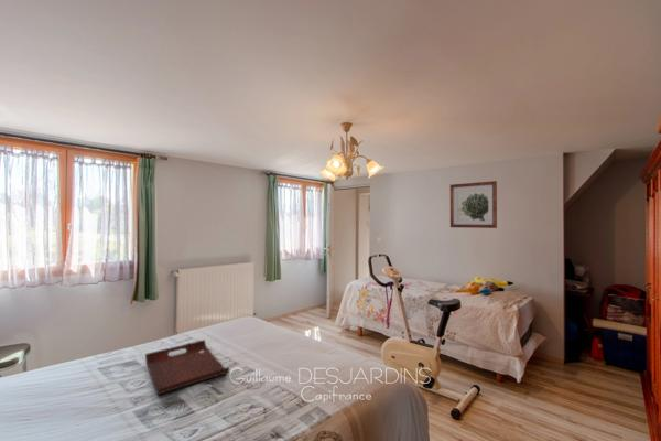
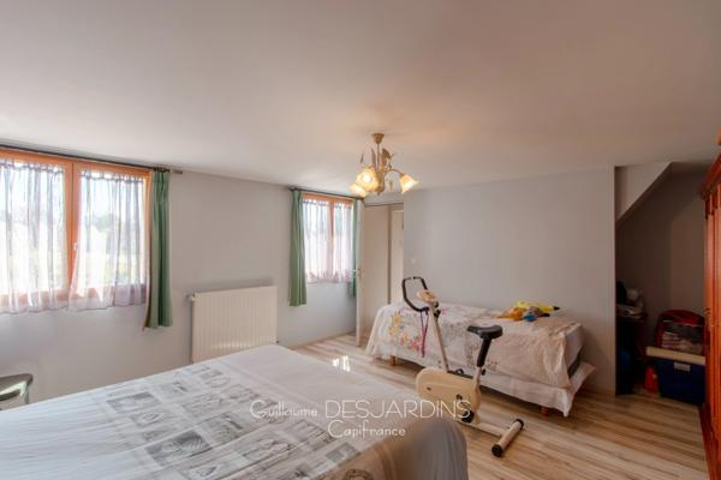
- wall art [449,180,498,229]
- serving tray [144,338,230,396]
